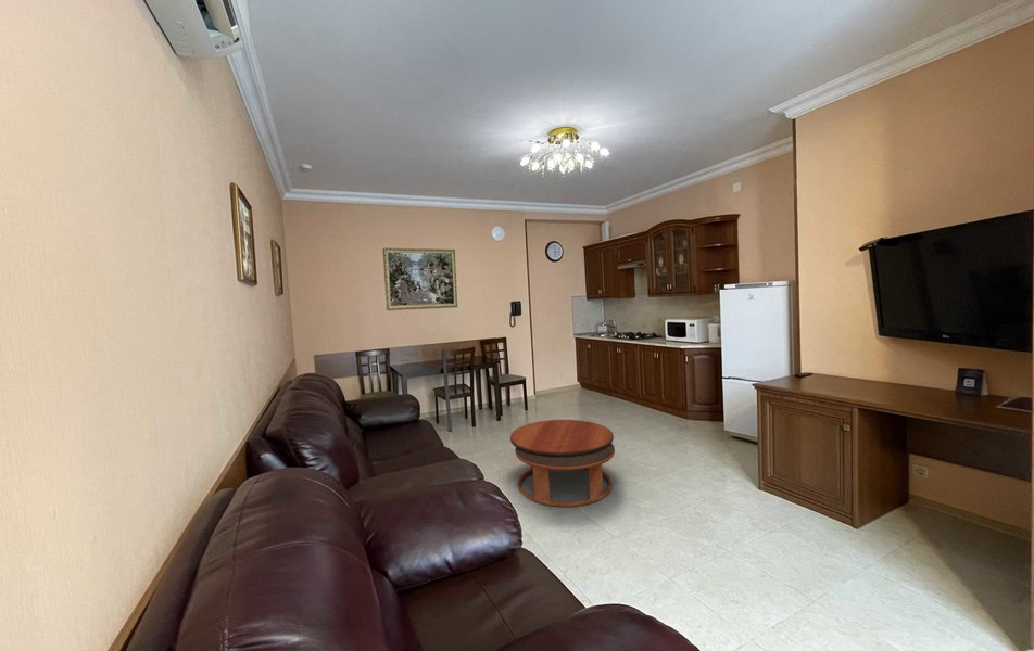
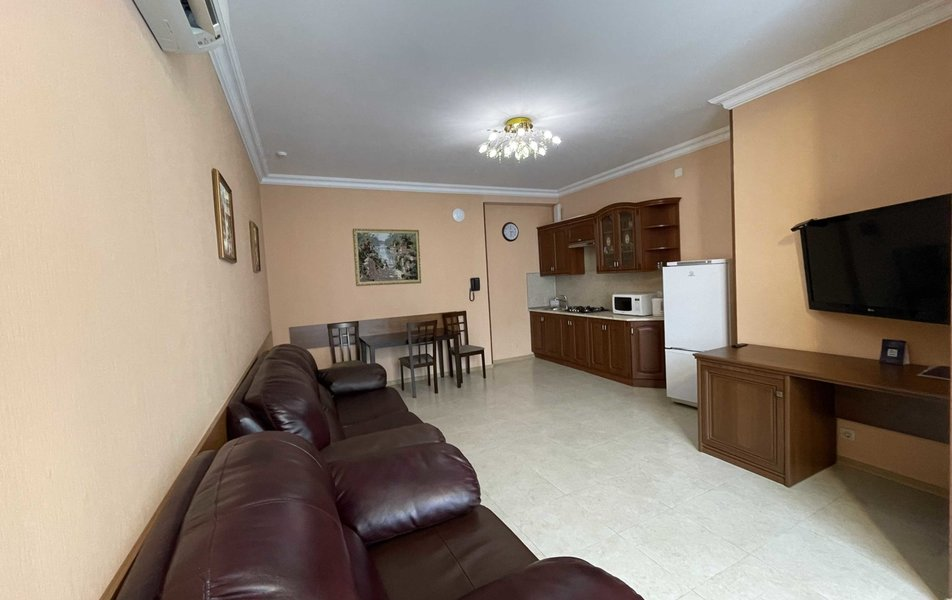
- coffee table [509,419,616,508]
